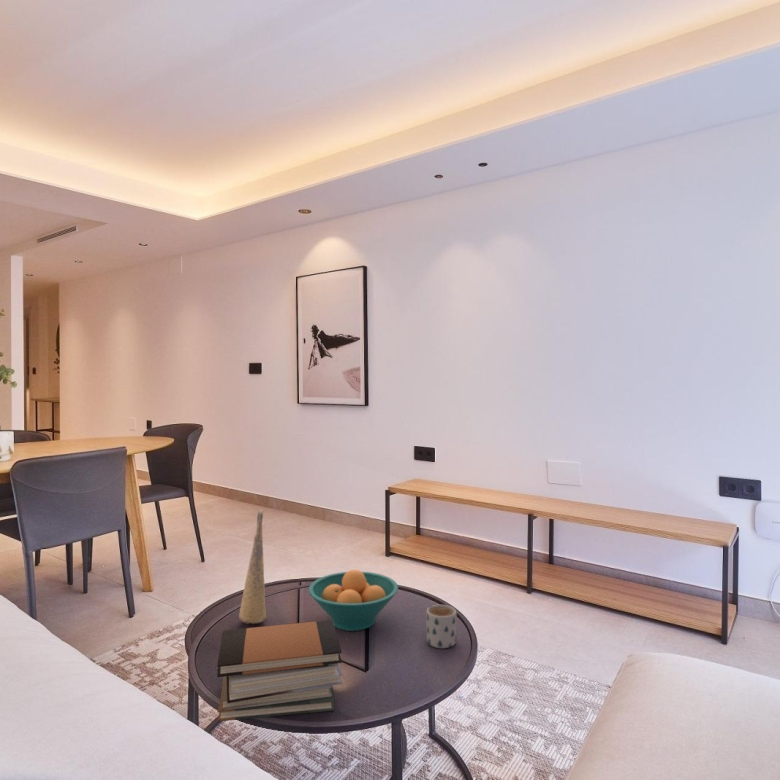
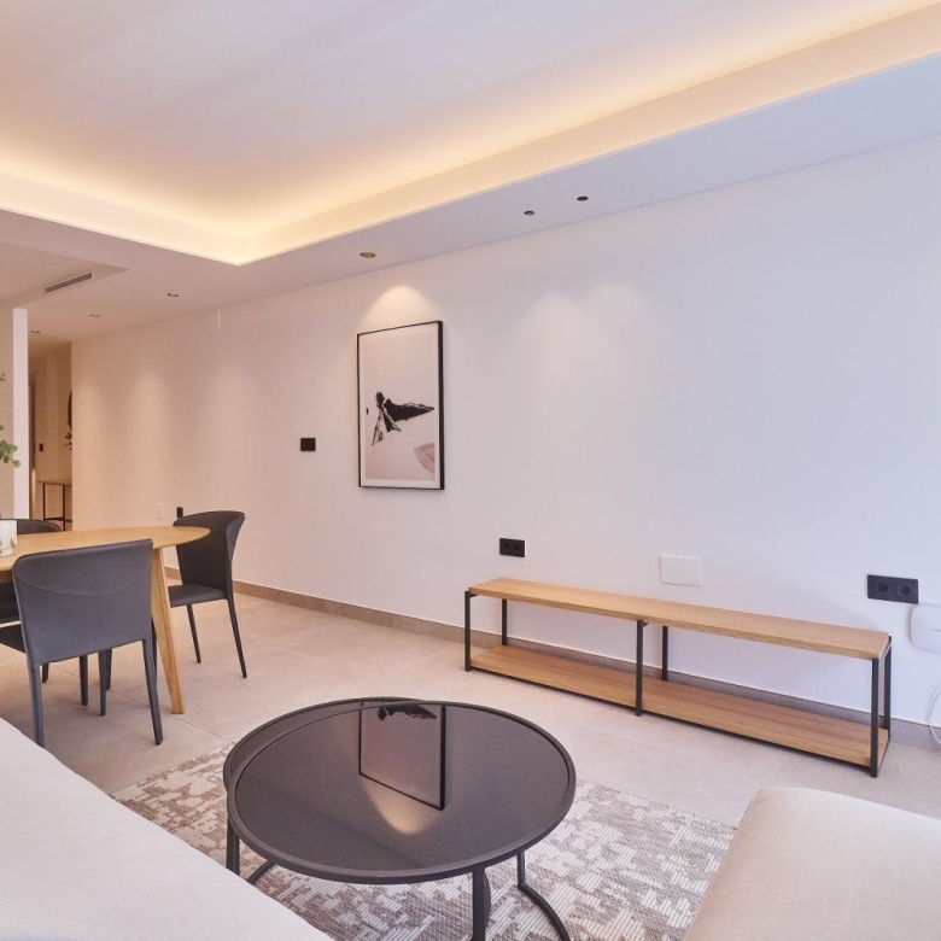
- fruit bowl [307,569,399,632]
- book stack [216,619,344,723]
- decorative vase [238,509,267,625]
- mug [425,604,458,649]
